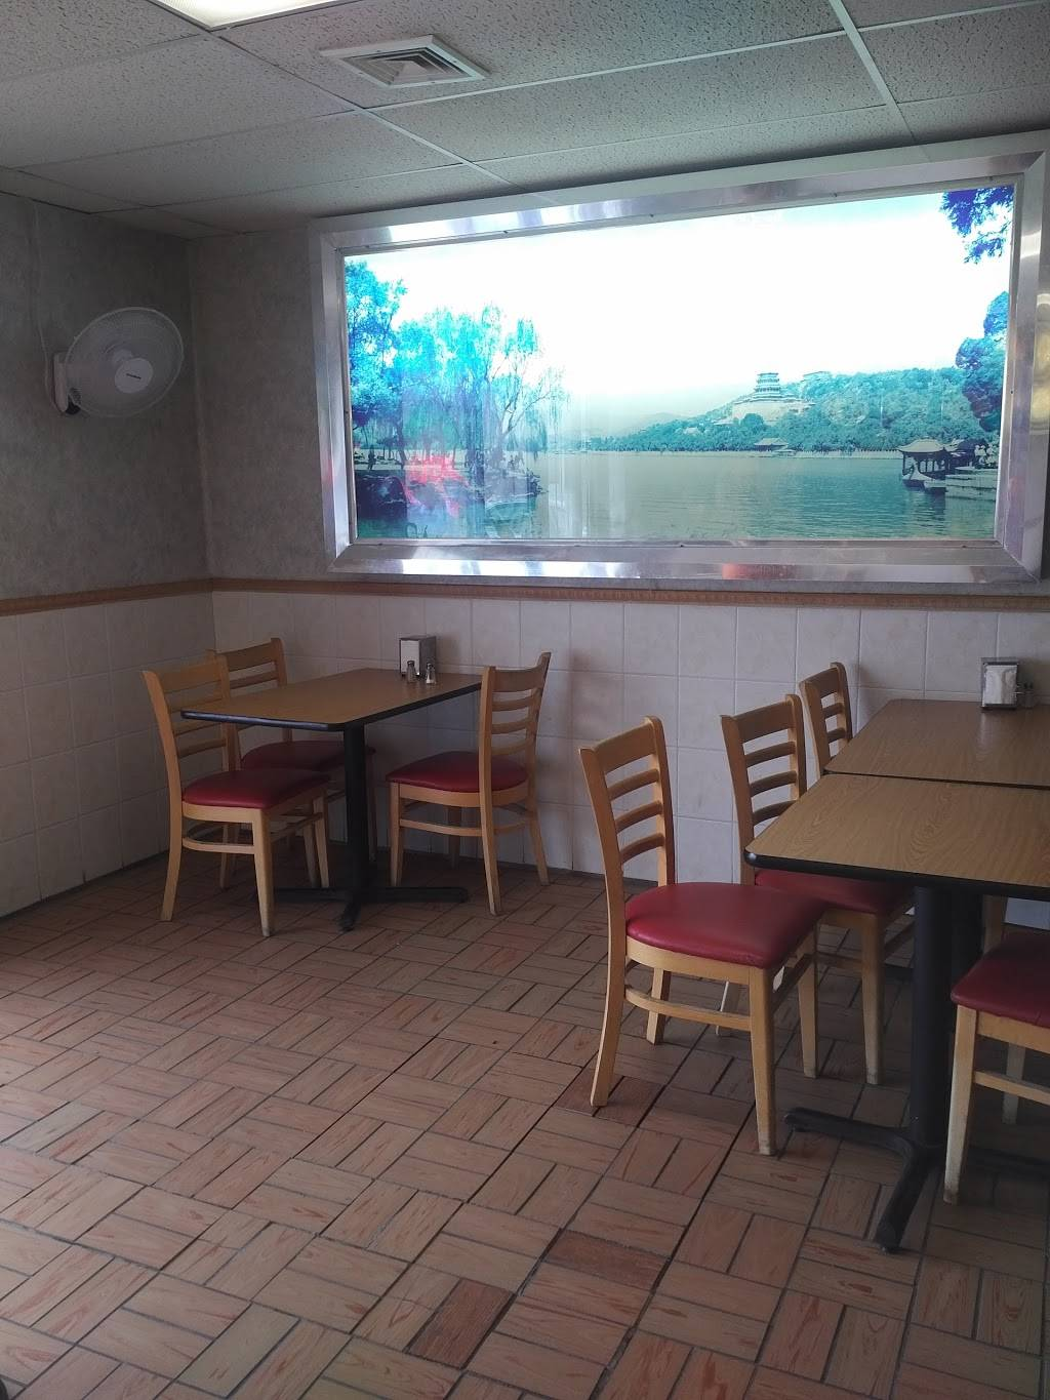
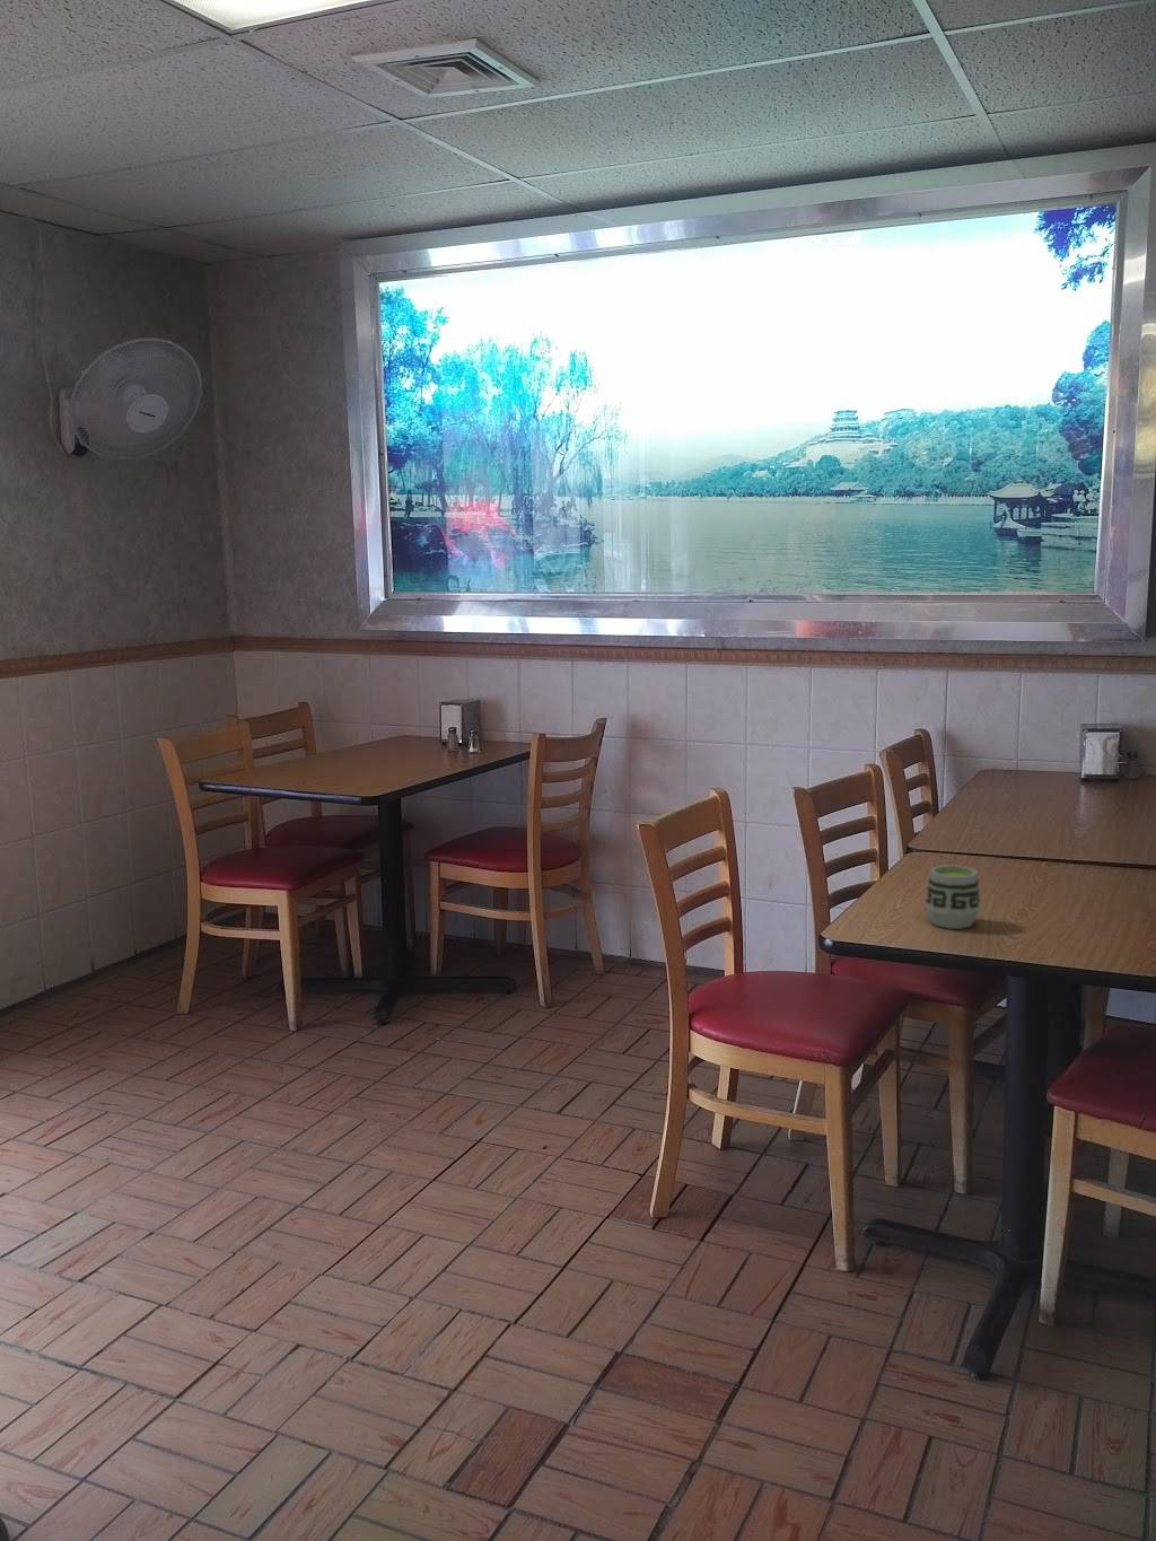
+ cup [924,865,981,930]
